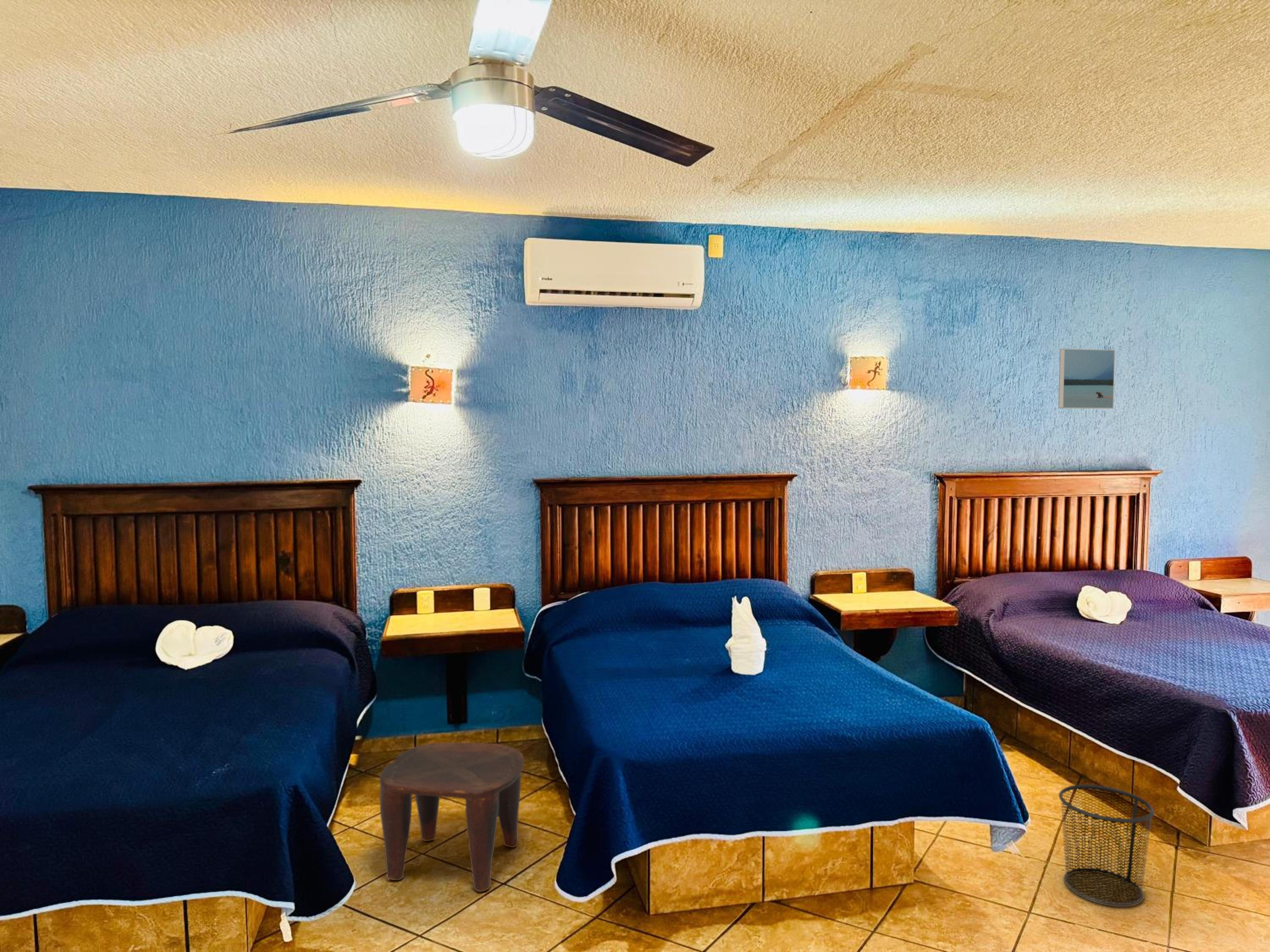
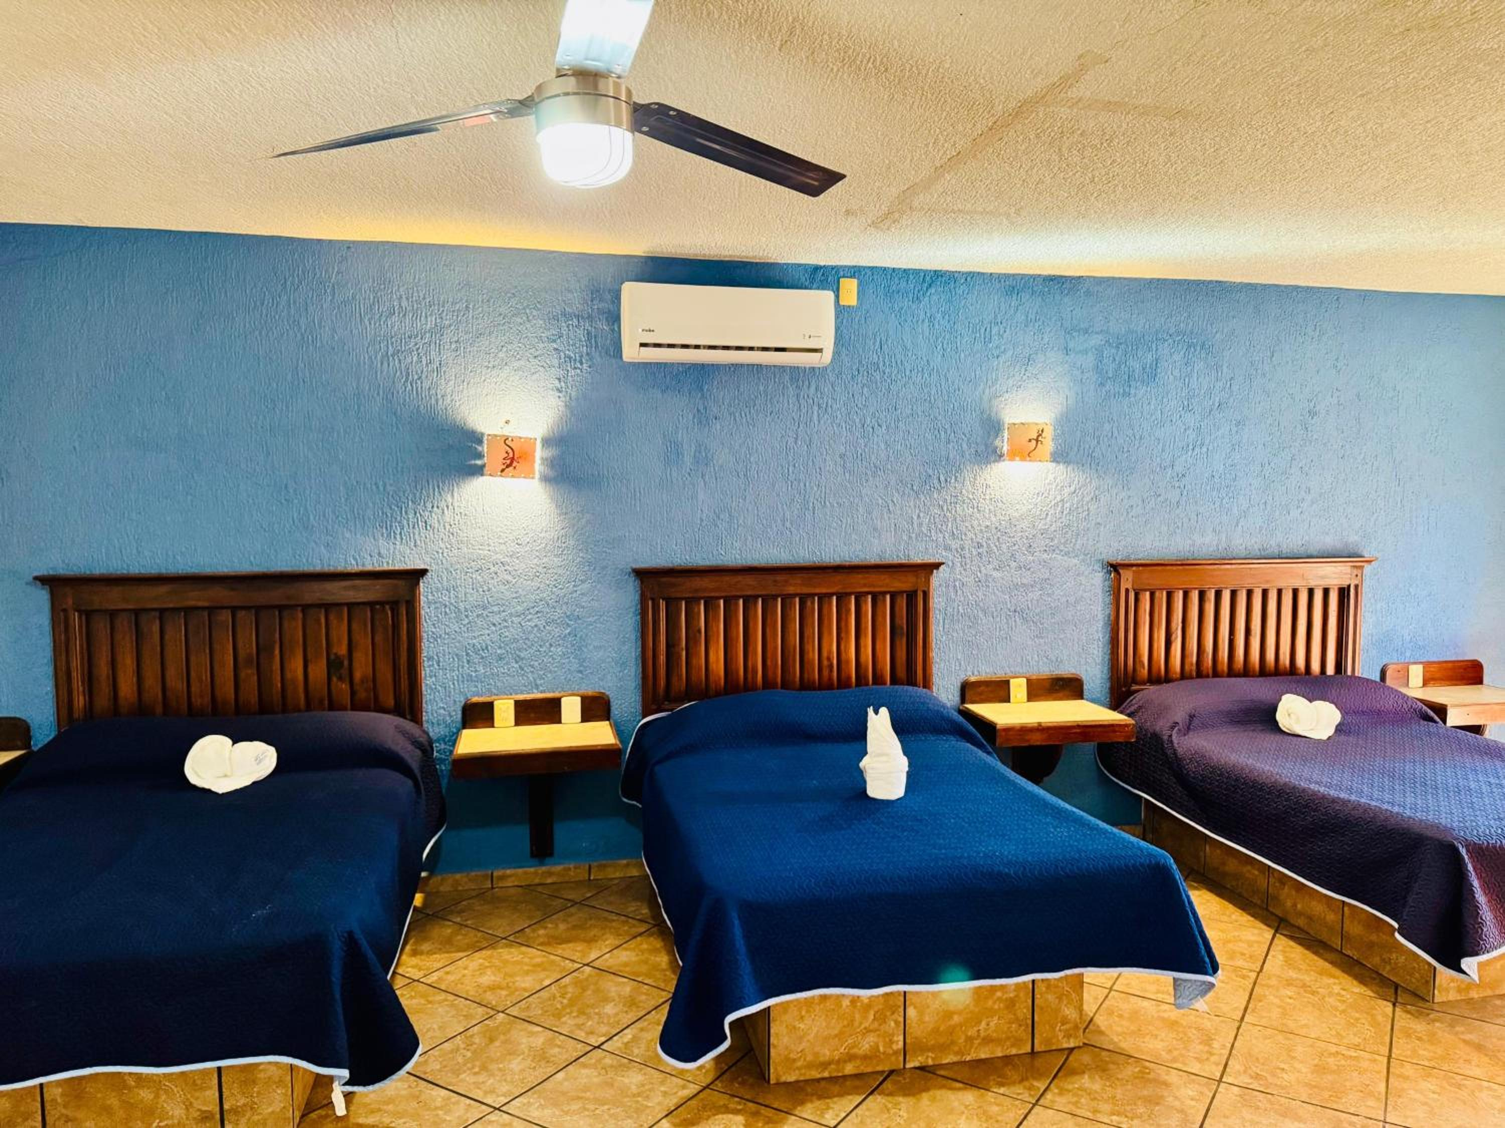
- waste bin [1058,784,1155,907]
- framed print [1058,348,1115,409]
- stool [379,742,525,892]
